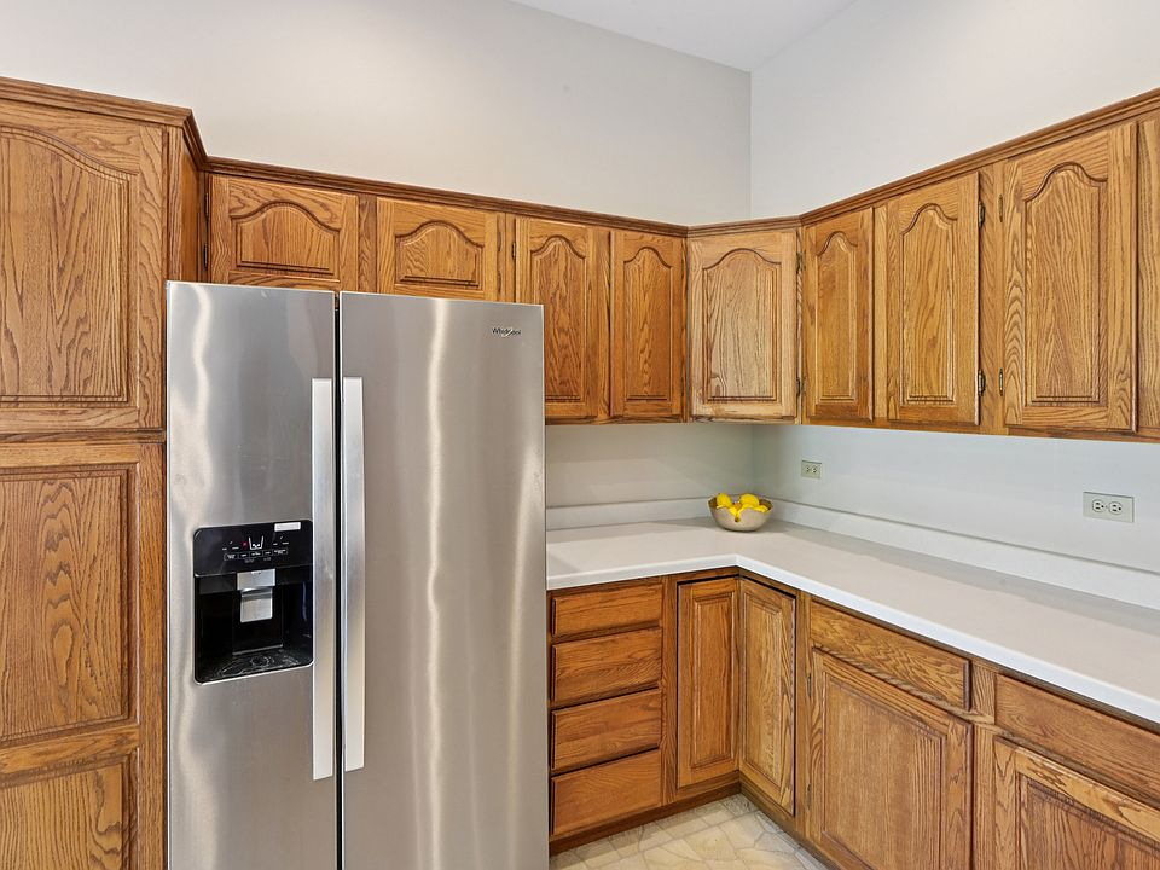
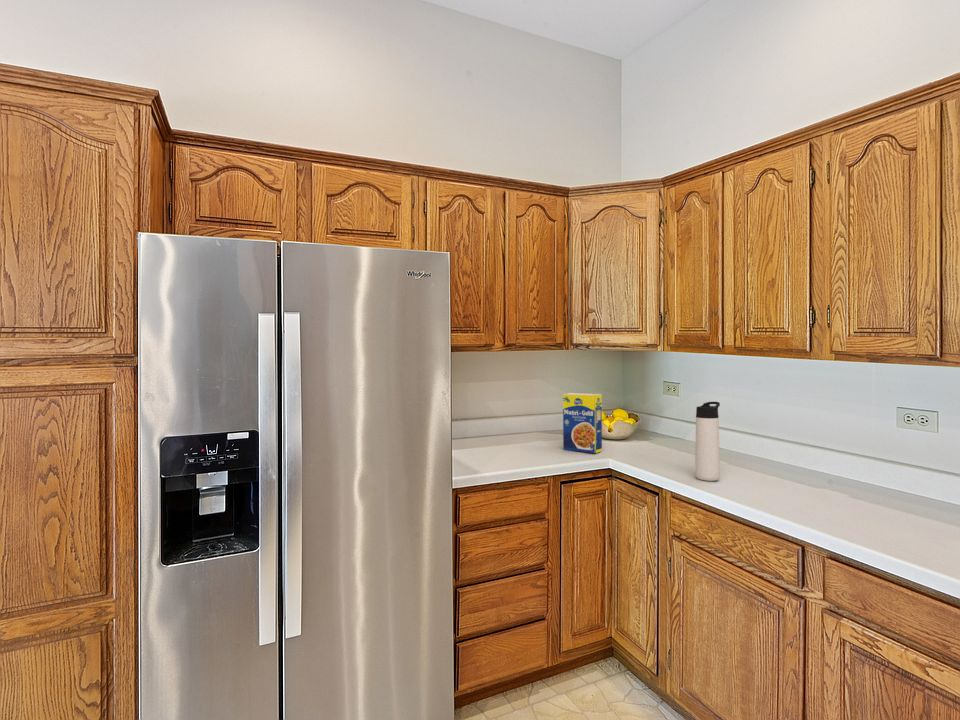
+ legume [562,392,603,454]
+ thermos bottle [694,401,721,482]
